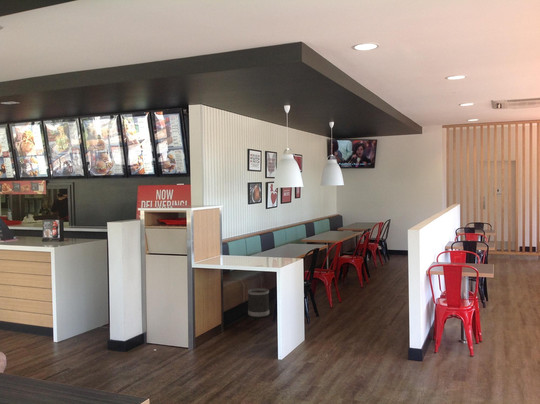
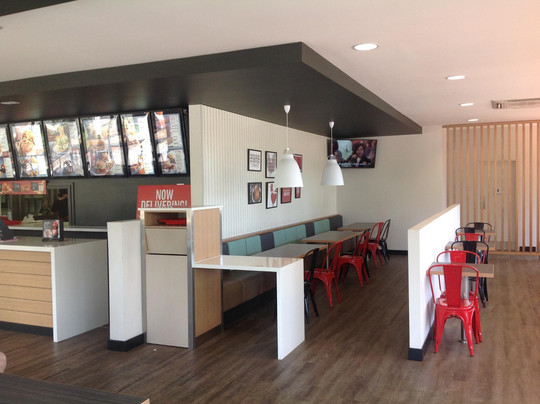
- wastebasket [247,287,270,318]
